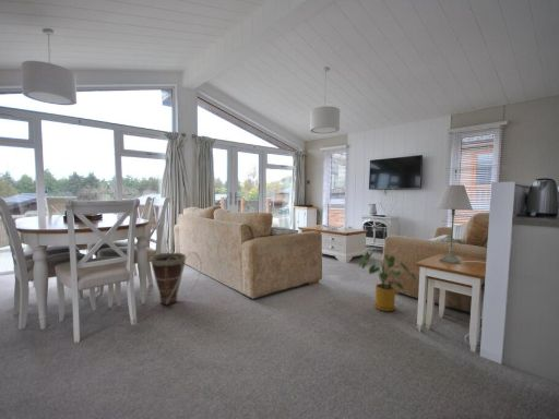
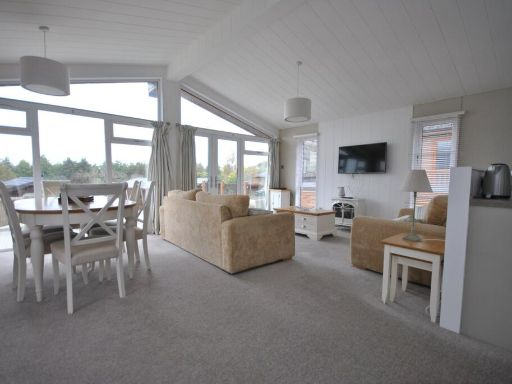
- house plant [358,250,417,312]
- basket [148,251,203,306]
